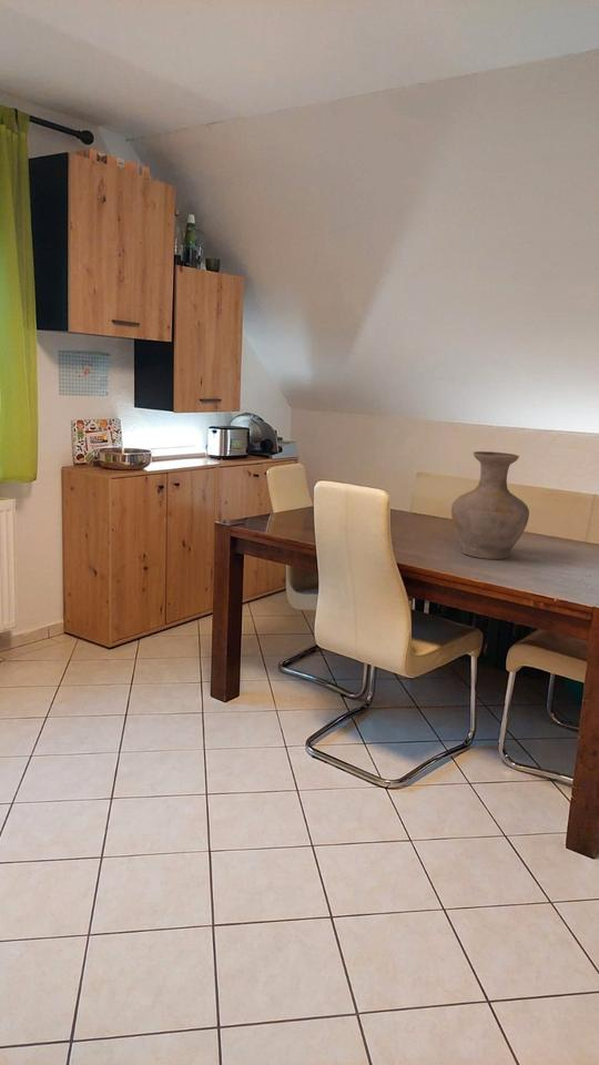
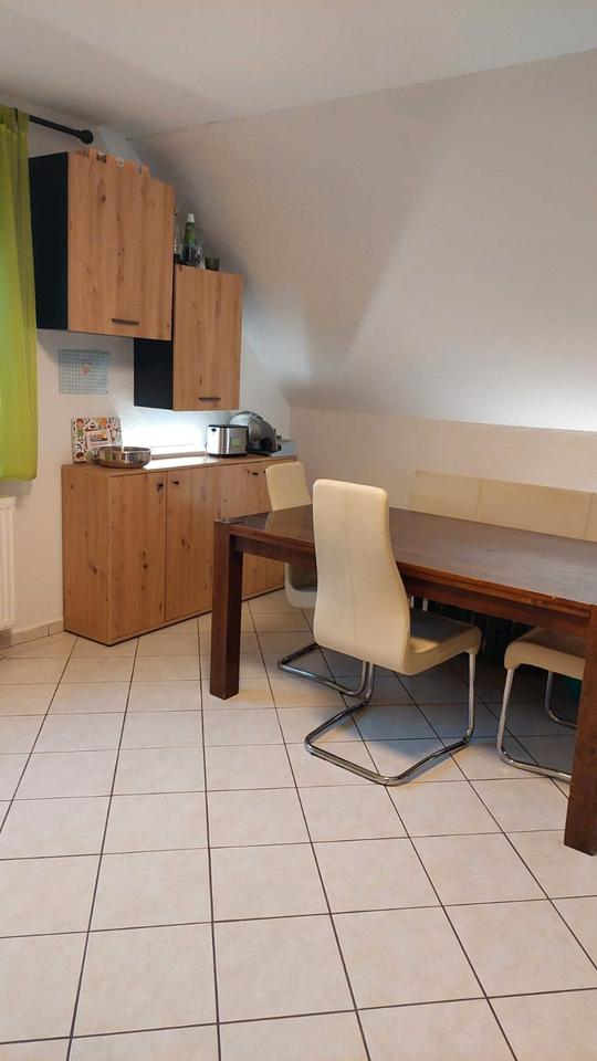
- vase [450,450,530,560]
